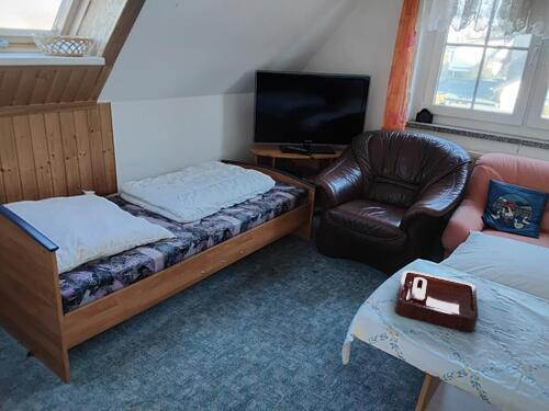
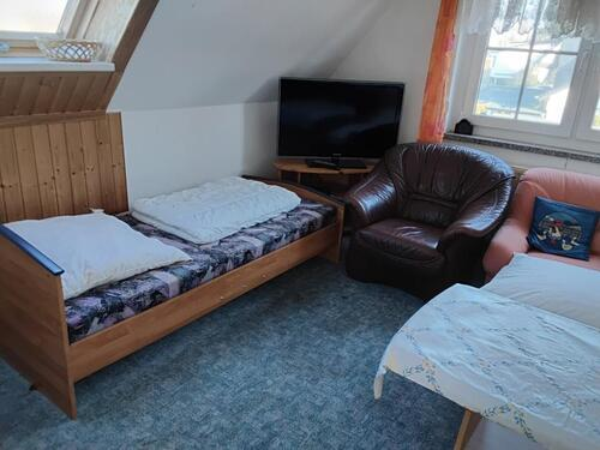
- decorative tray [394,270,479,333]
